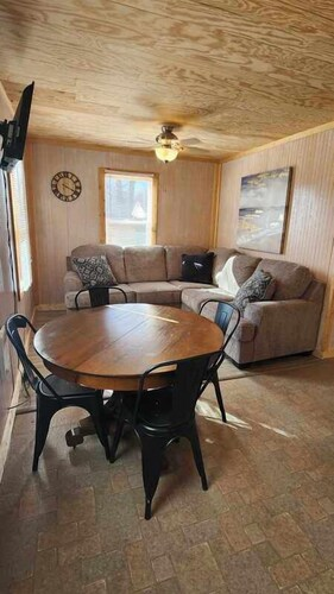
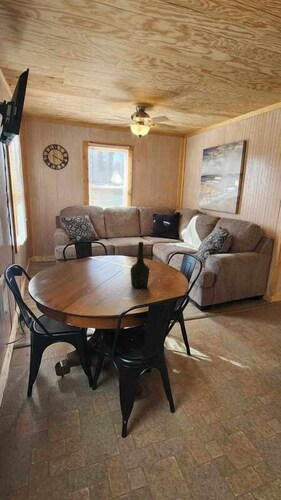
+ bottle [129,241,151,290]
